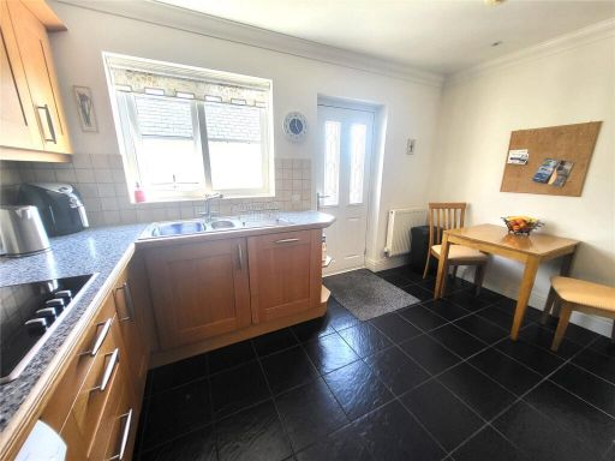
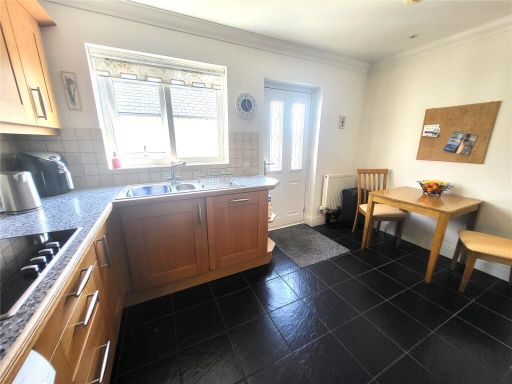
+ wastebasket [324,204,343,229]
